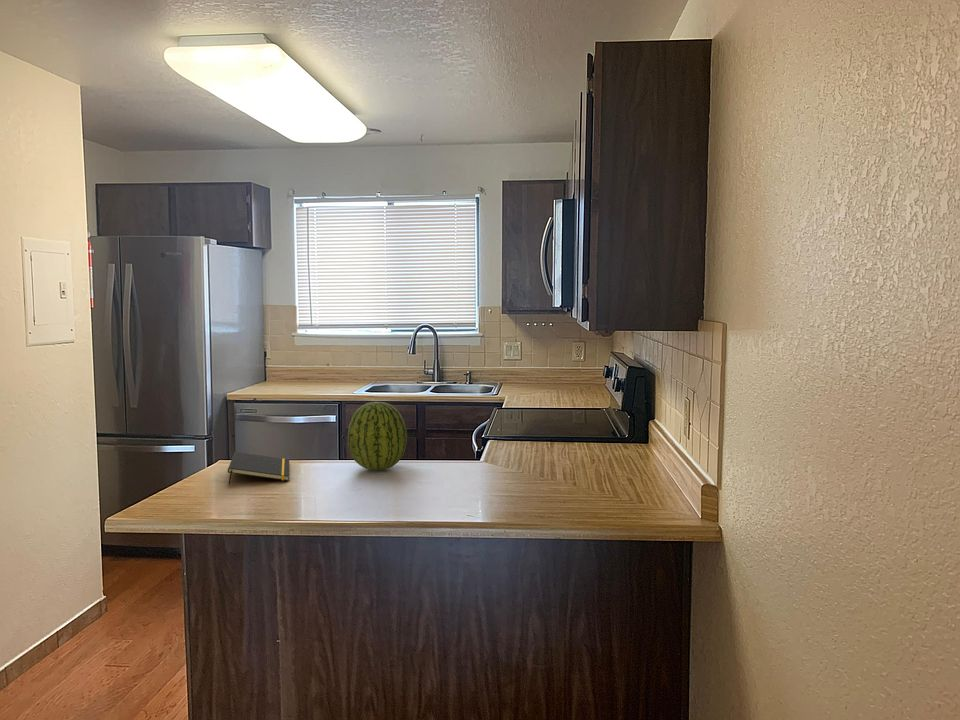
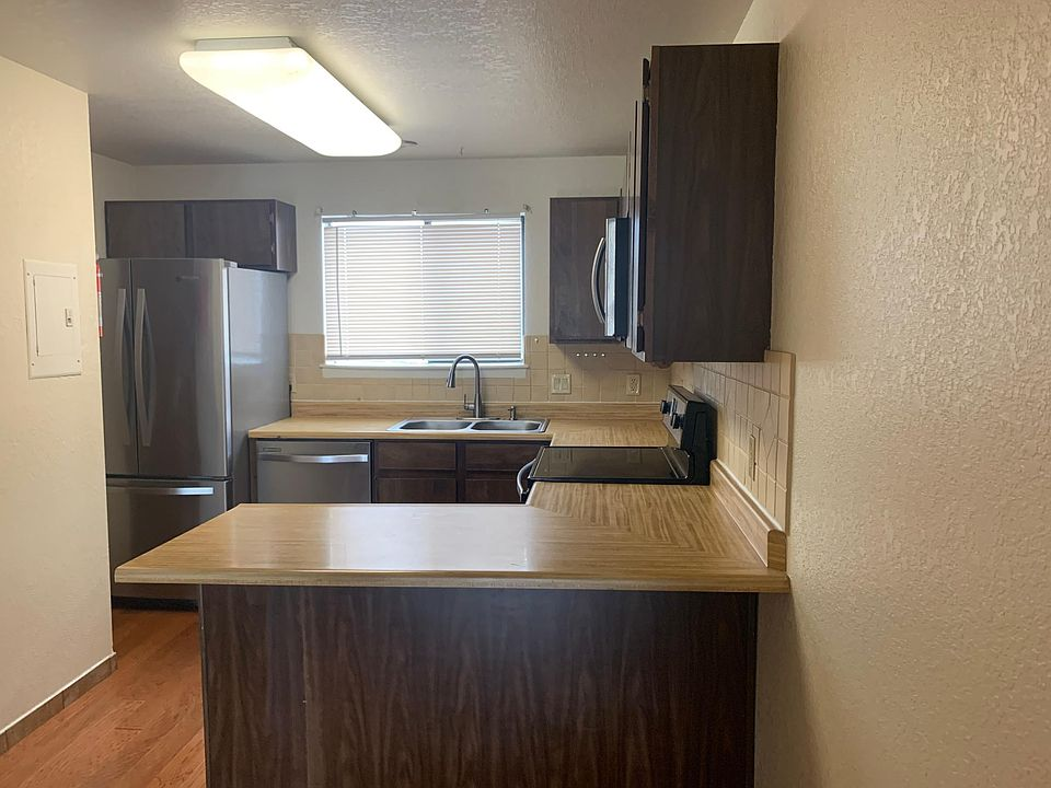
- fruit [347,401,408,471]
- notepad [227,451,290,486]
